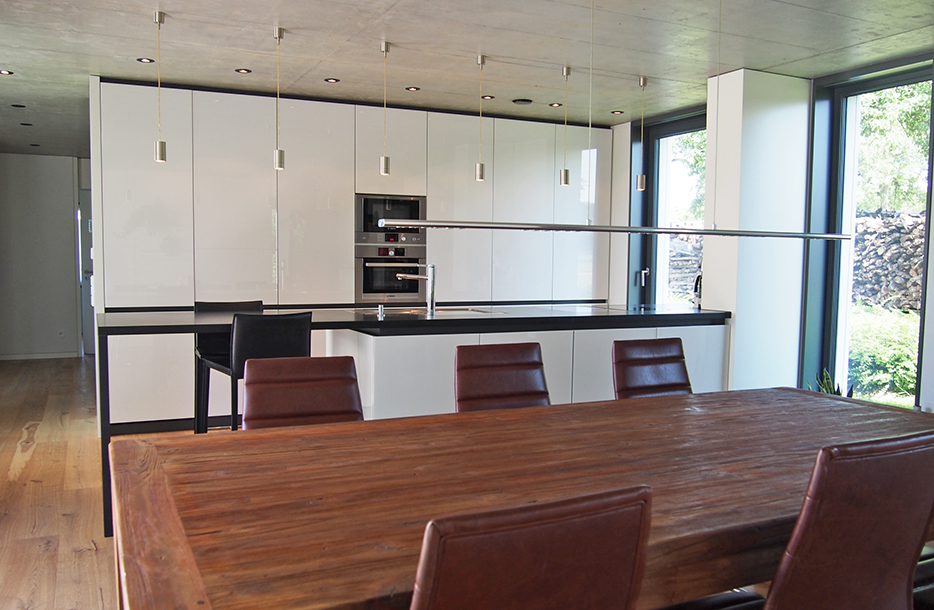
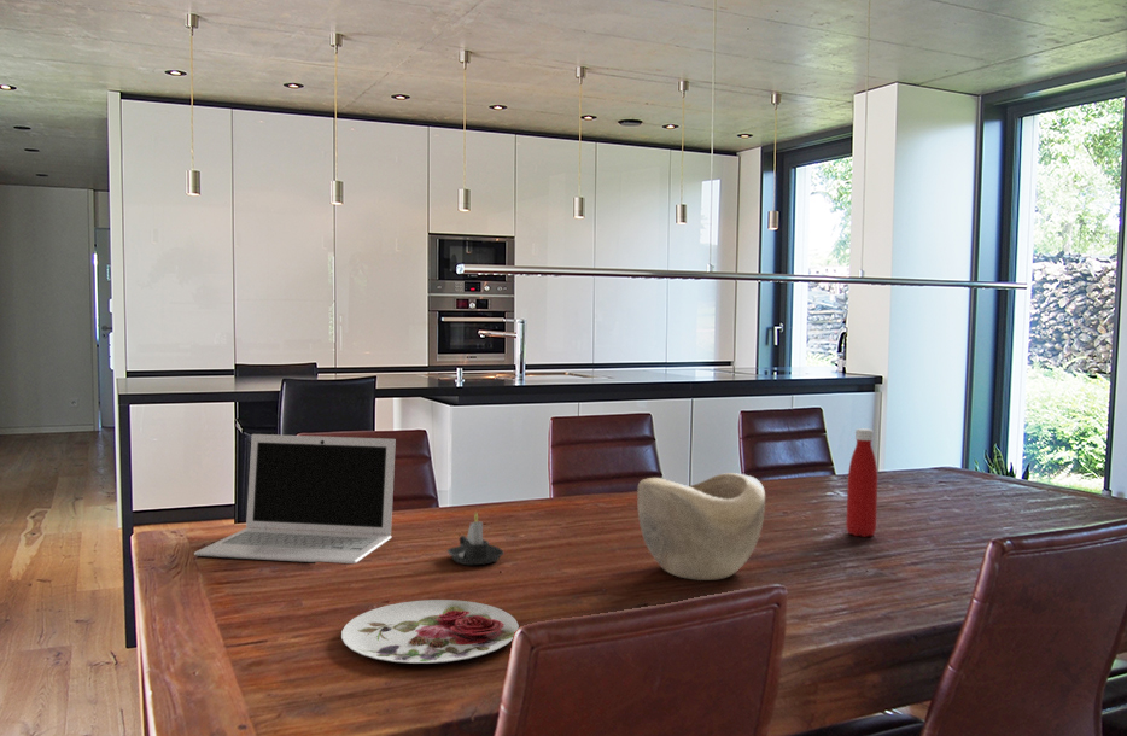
+ laptop [193,433,397,565]
+ decorative bowl [636,472,766,582]
+ bottle [845,427,878,538]
+ plate [340,598,520,665]
+ candle [446,510,506,566]
